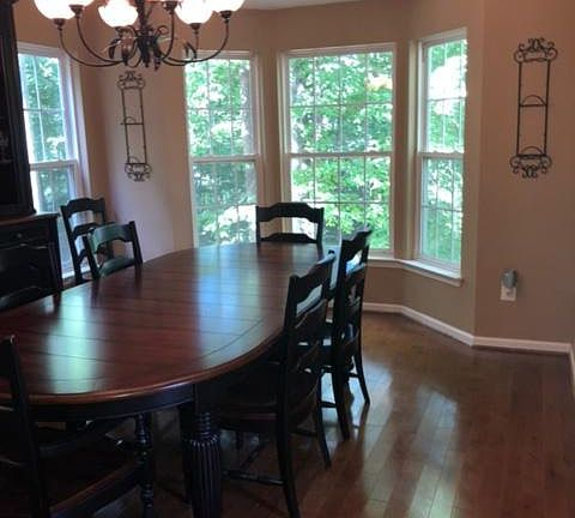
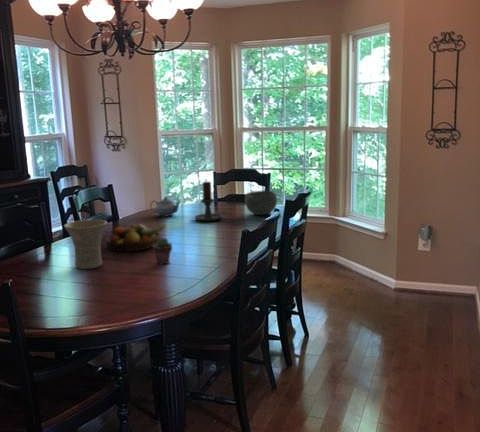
+ teapot [149,196,182,217]
+ vase [63,219,108,270]
+ potted succulent [152,237,173,265]
+ fruit bowl [104,223,166,252]
+ candle holder [194,181,231,222]
+ bowl [244,189,278,216]
